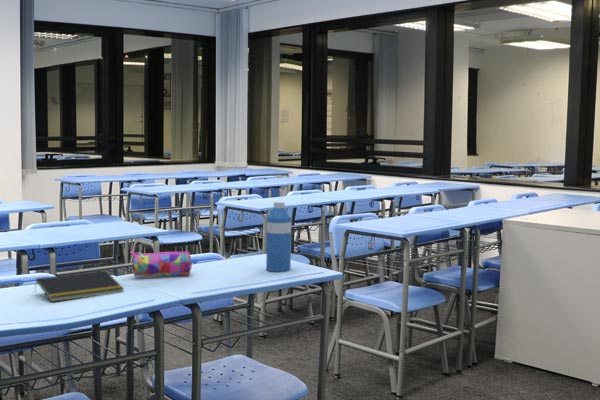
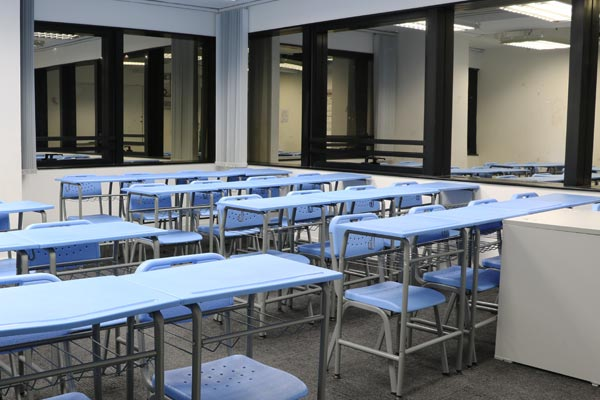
- notepad [34,270,125,303]
- water bottle [265,201,292,273]
- pencil case [129,250,193,277]
